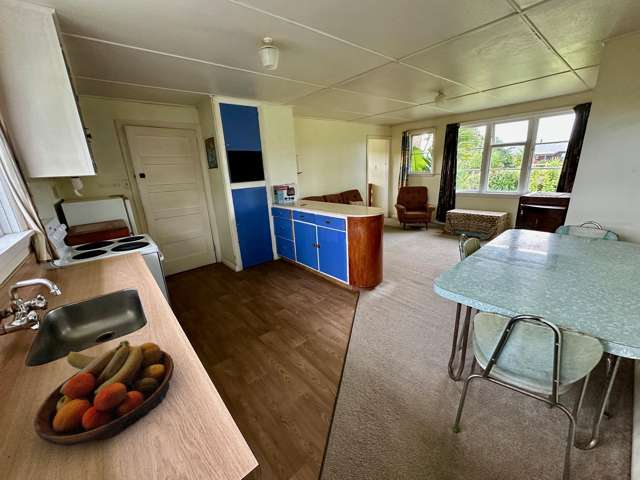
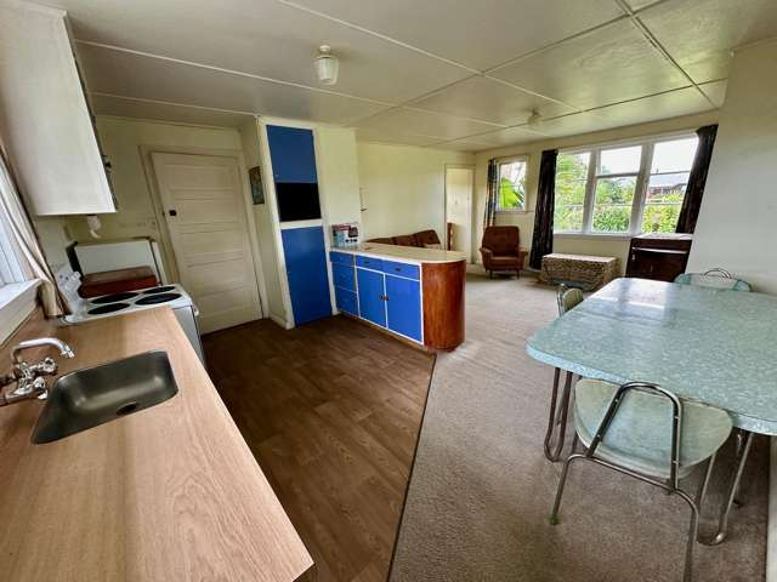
- fruit bowl [33,339,175,447]
